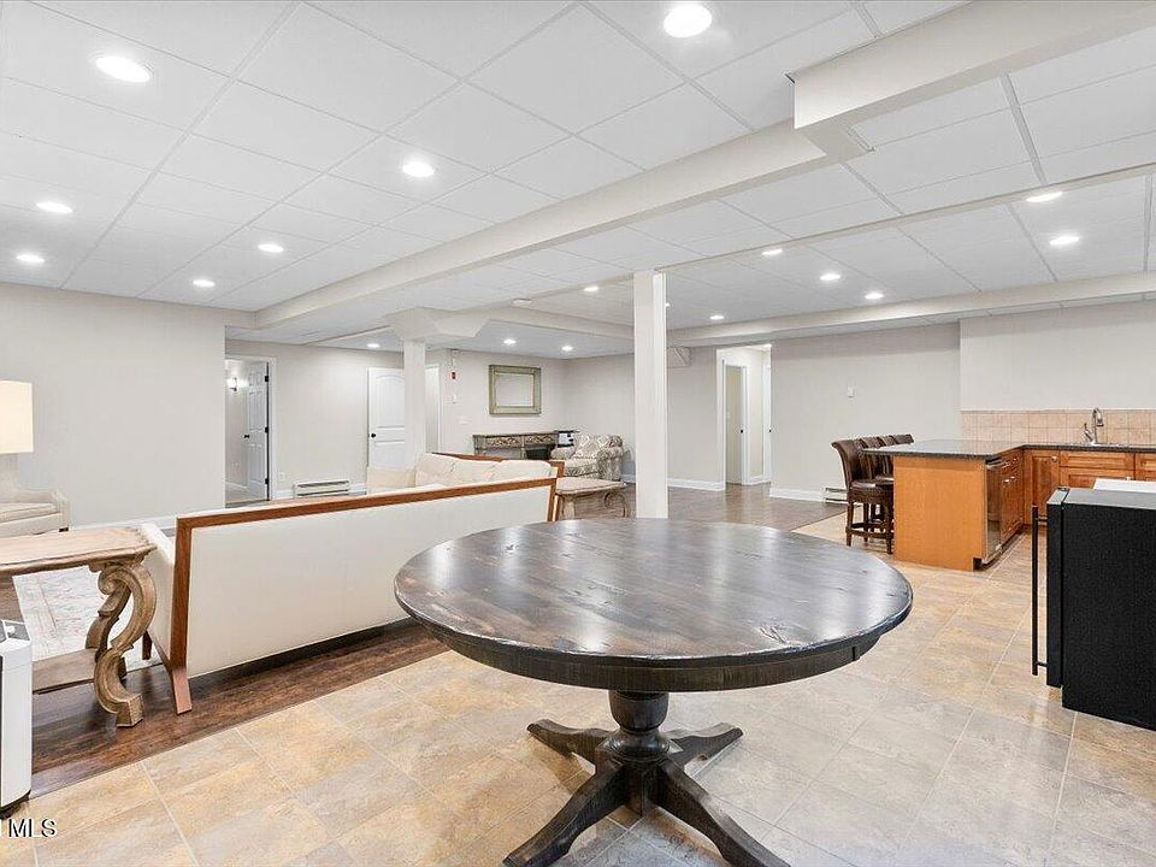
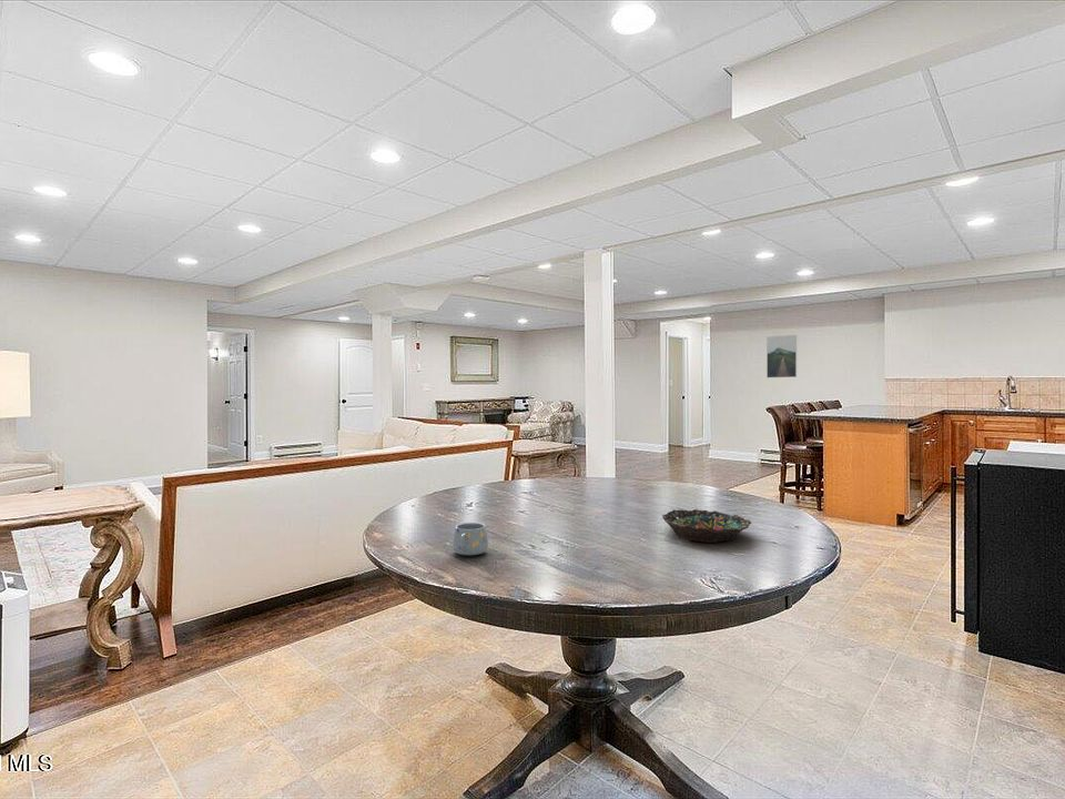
+ mug [452,522,489,556]
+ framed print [765,334,798,378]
+ bowl [661,508,752,544]
